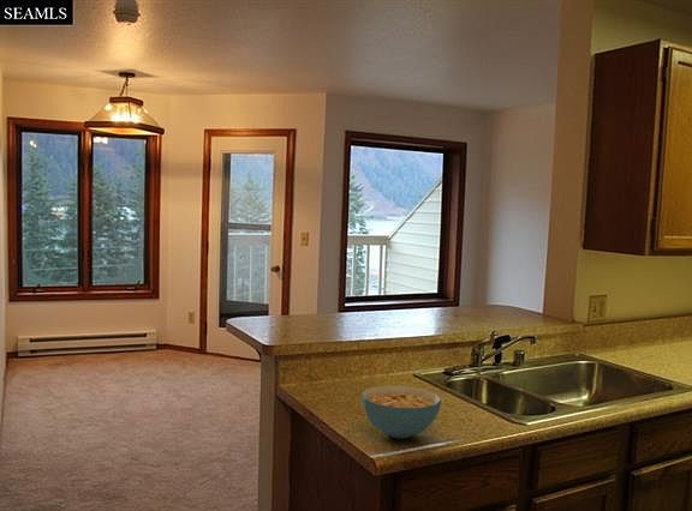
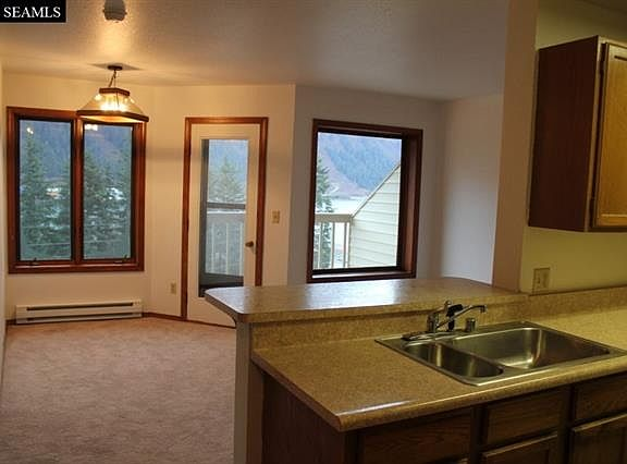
- cereal bowl [360,385,442,439]
